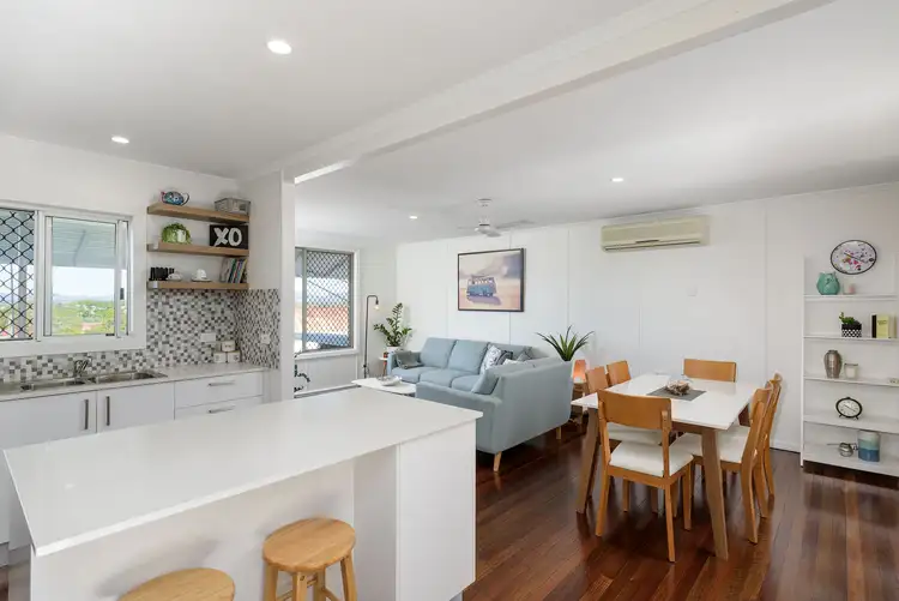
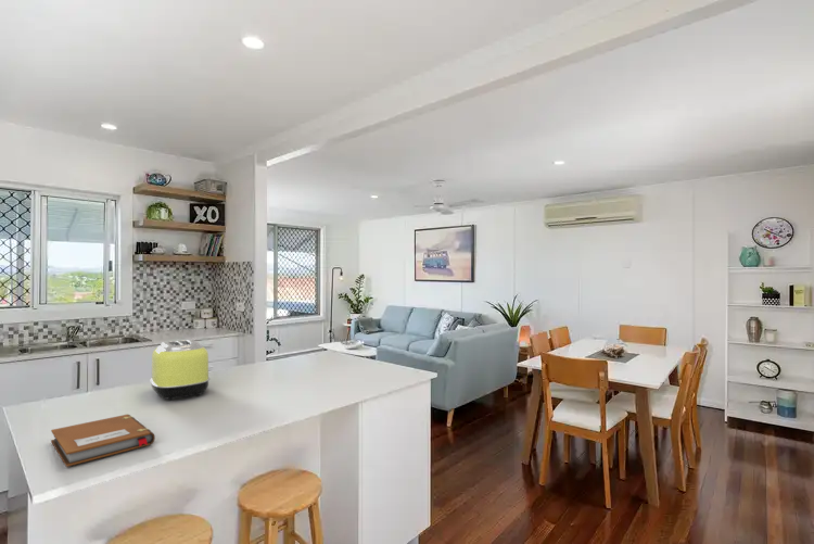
+ toaster [150,339,211,401]
+ notebook [50,414,156,468]
